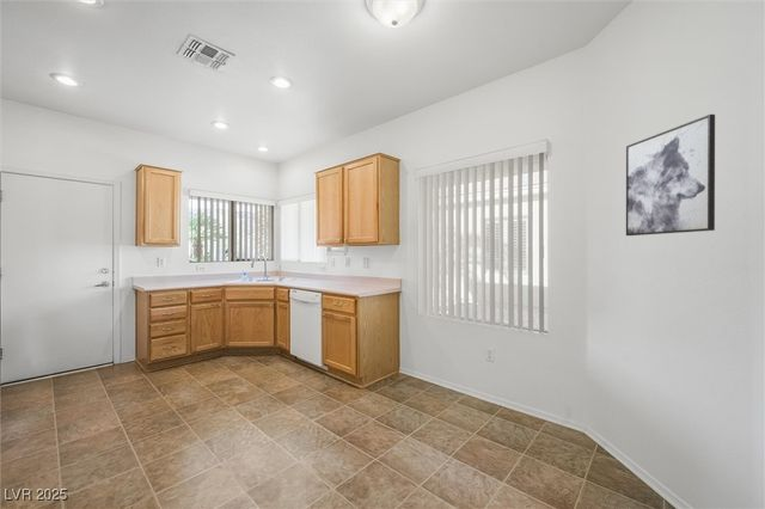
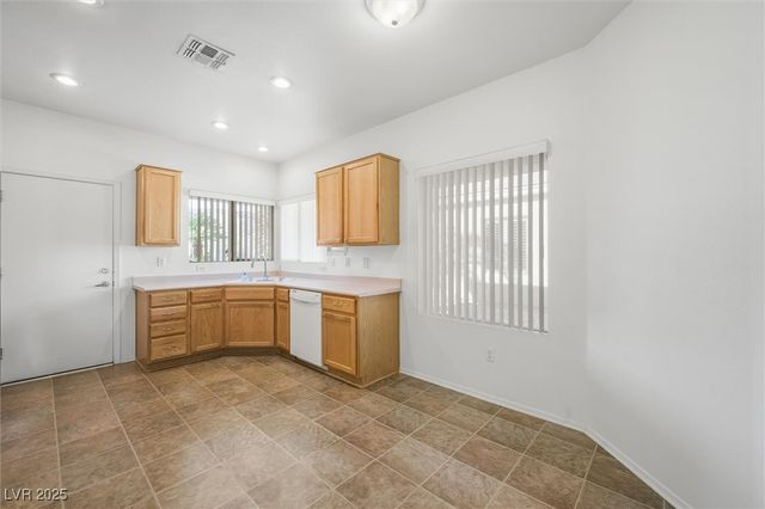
- wall art [625,114,716,237]
